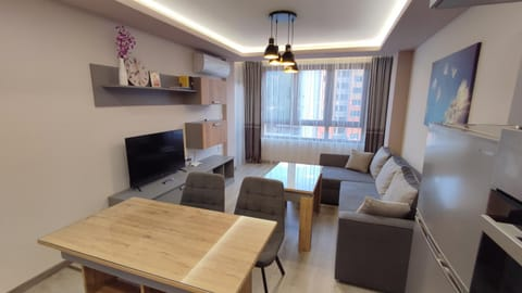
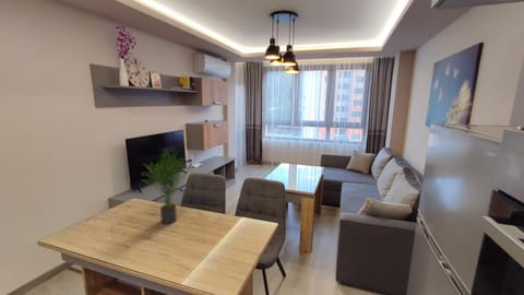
+ potted plant [142,149,189,225]
